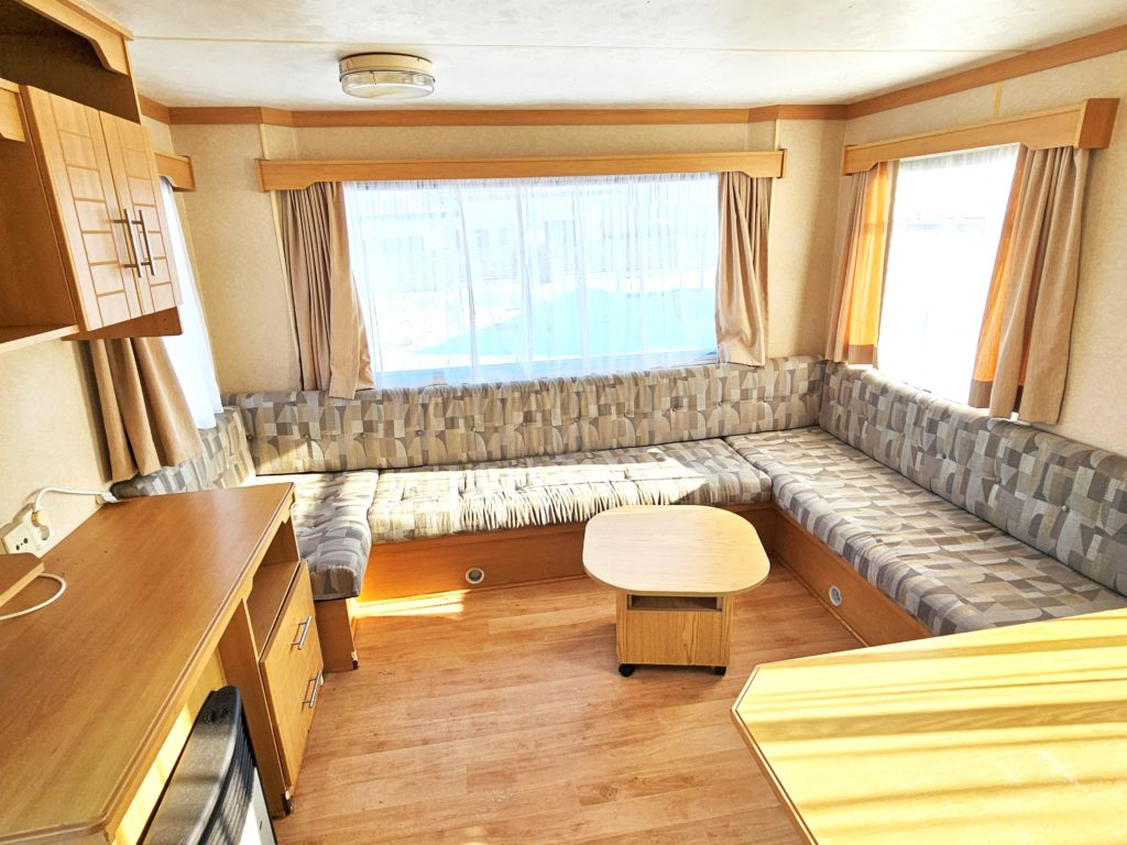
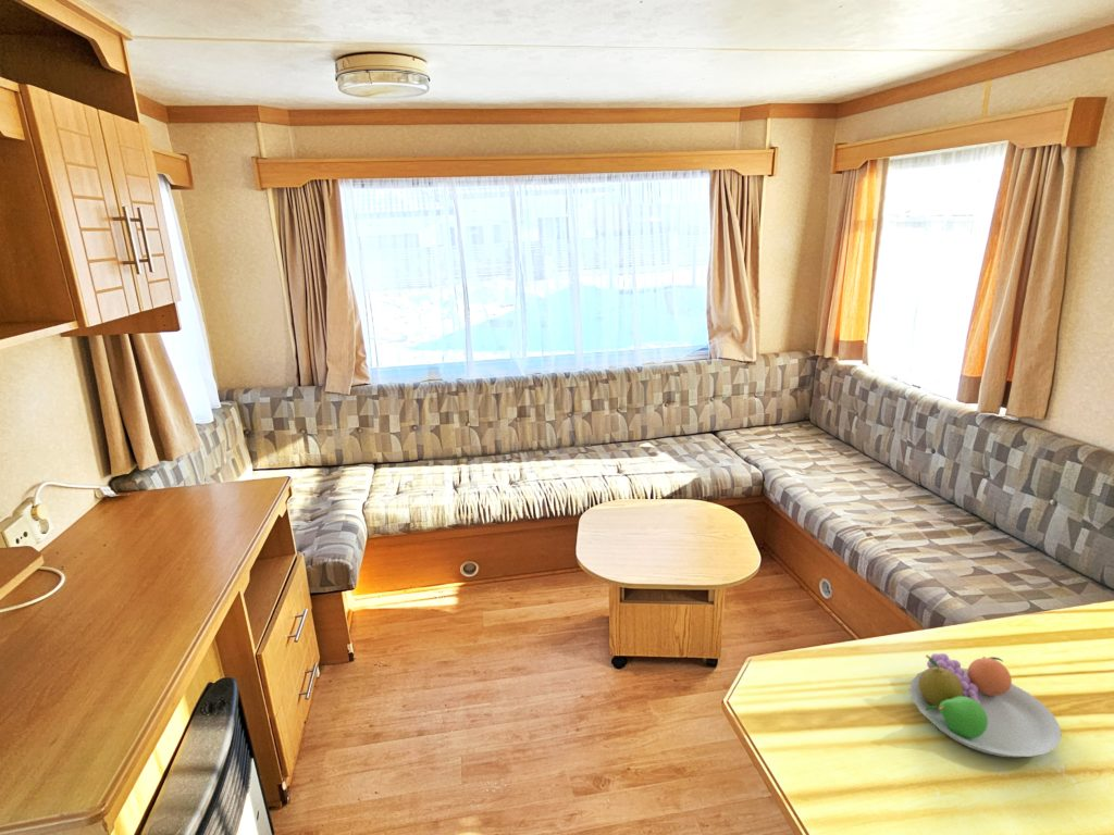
+ fruit bowl [908,652,1063,758]
